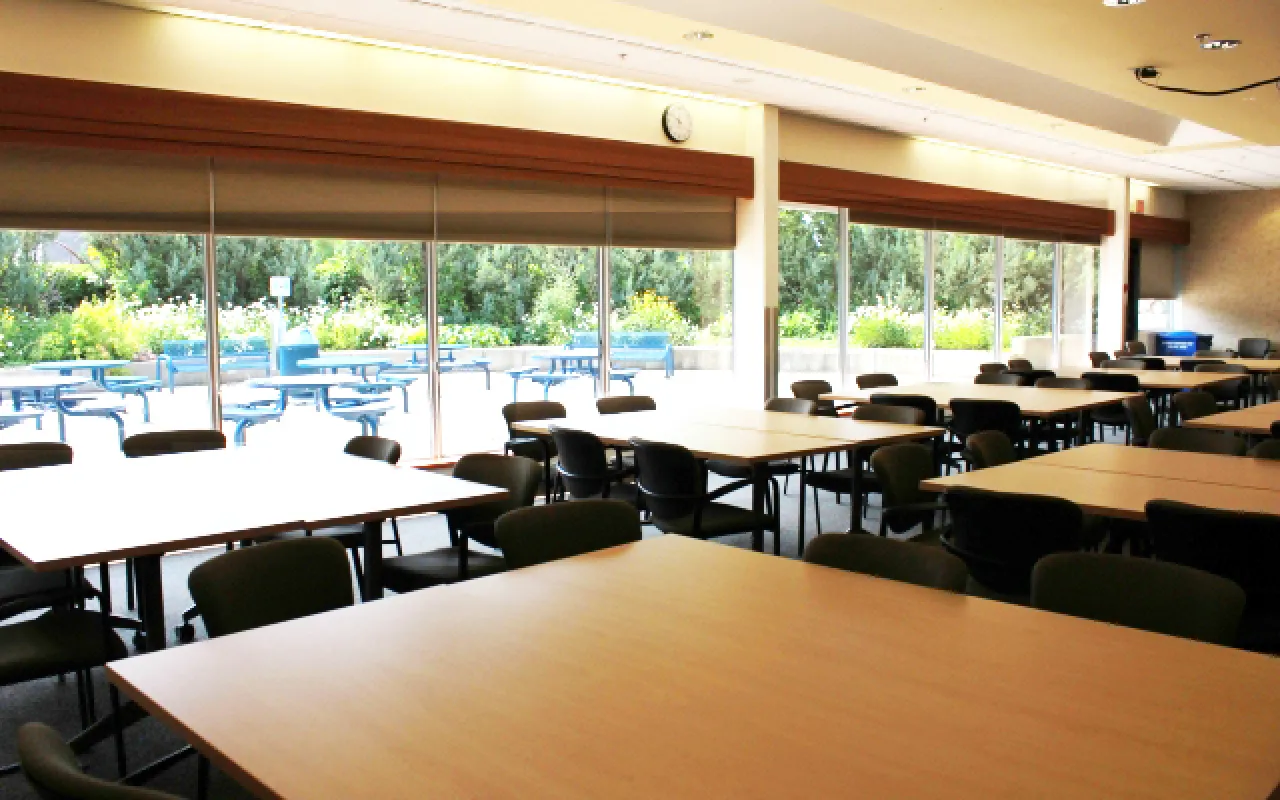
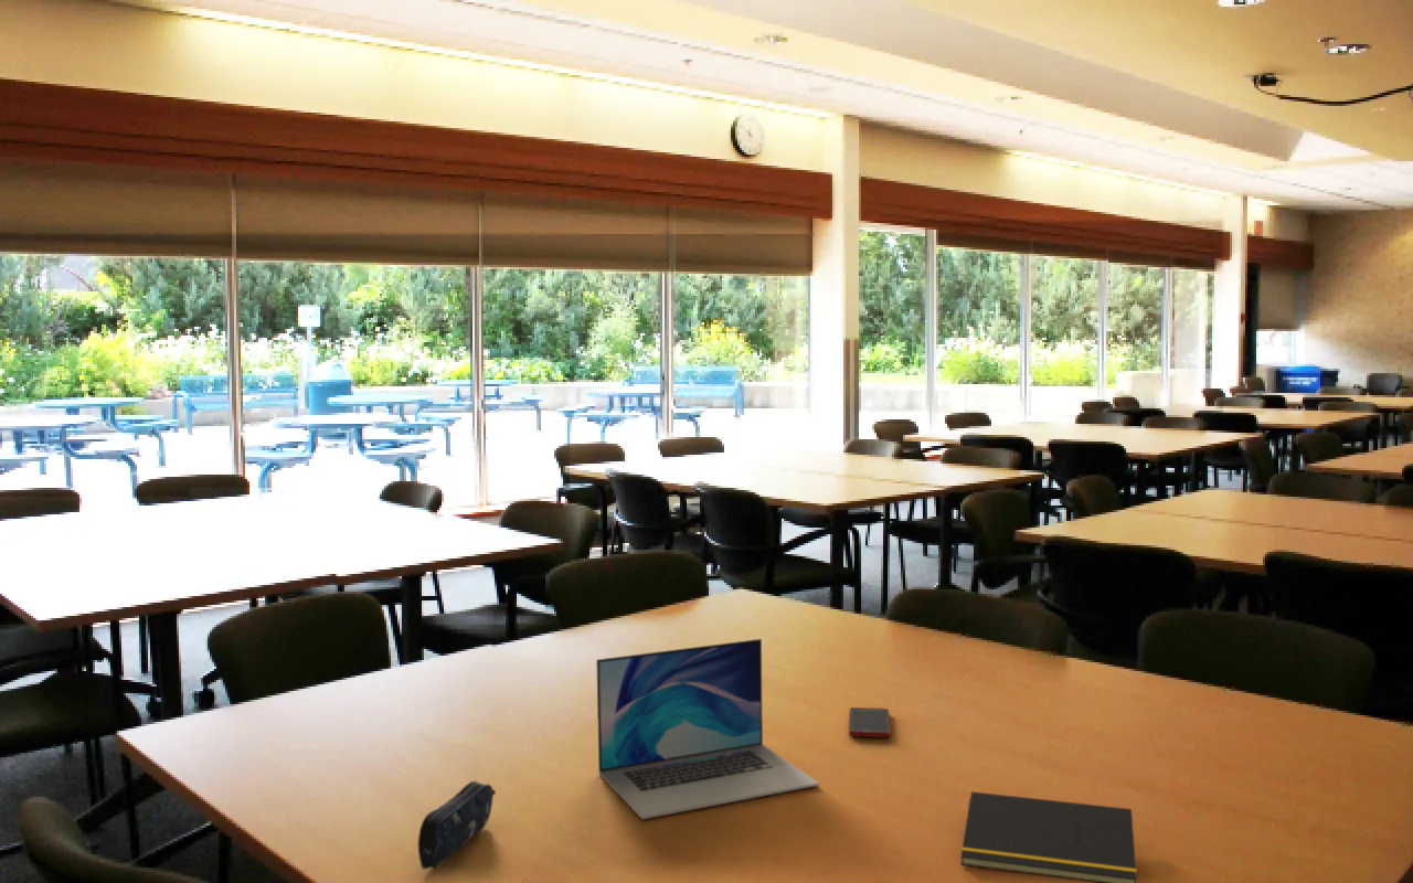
+ cell phone [848,706,891,738]
+ notepad [959,790,1138,883]
+ laptop [595,638,820,820]
+ pencil case [417,779,497,870]
